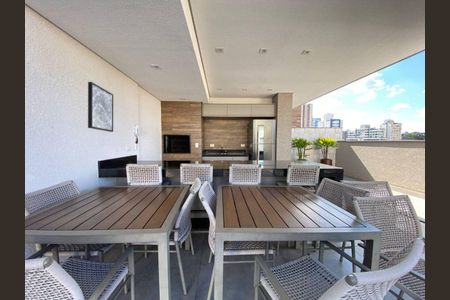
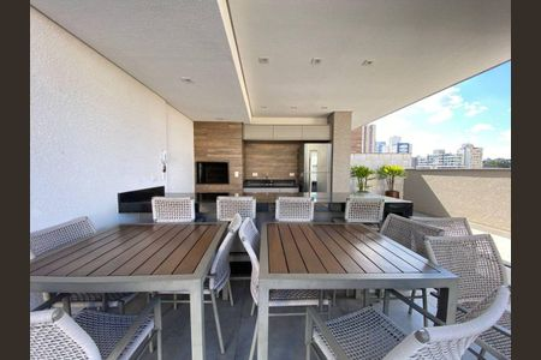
- wall art [87,81,114,133]
